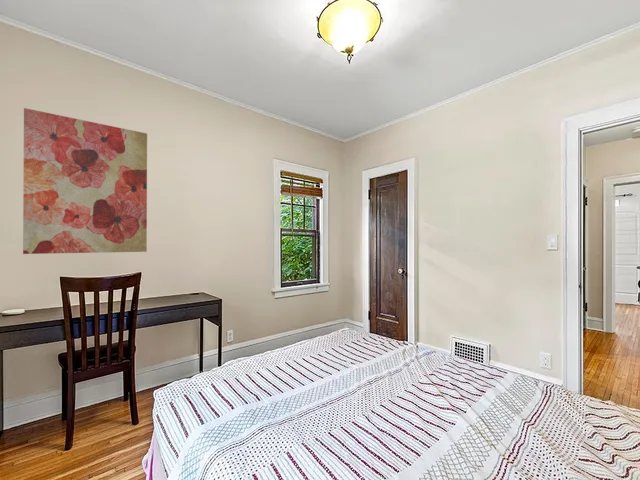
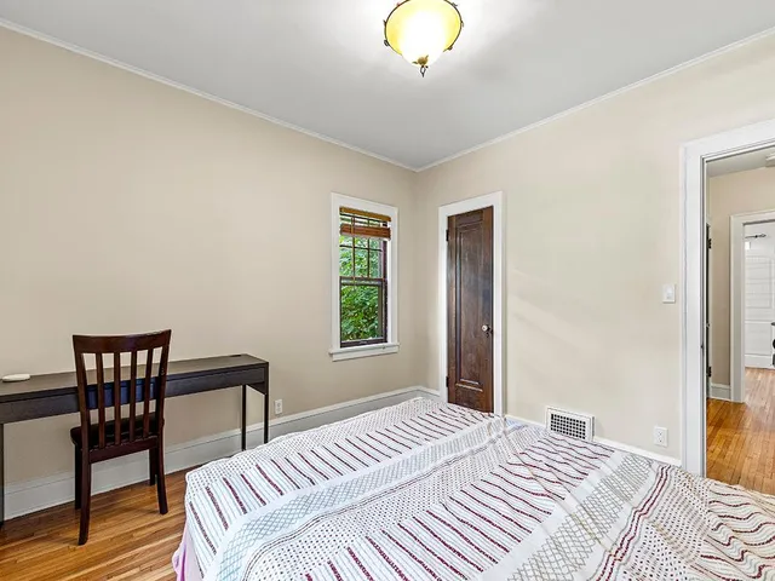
- wall art [22,107,148,255]
